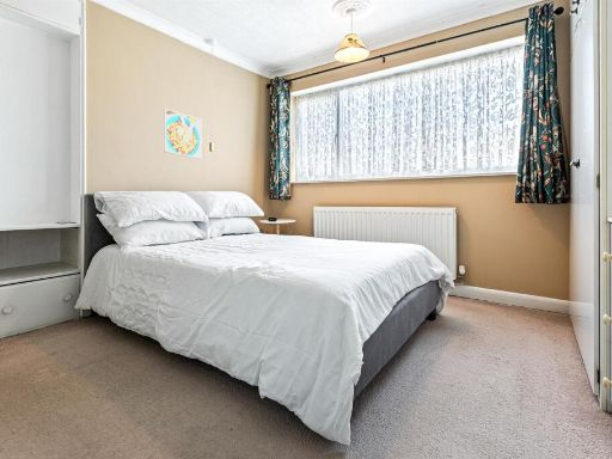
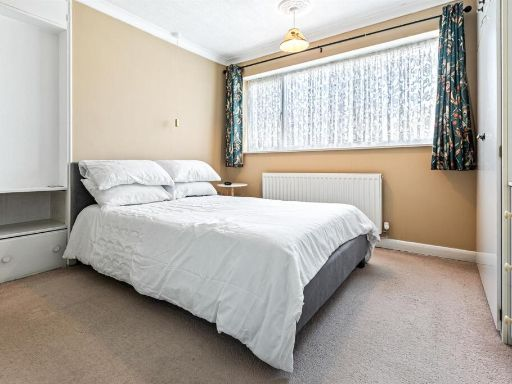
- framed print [163,108,202,160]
